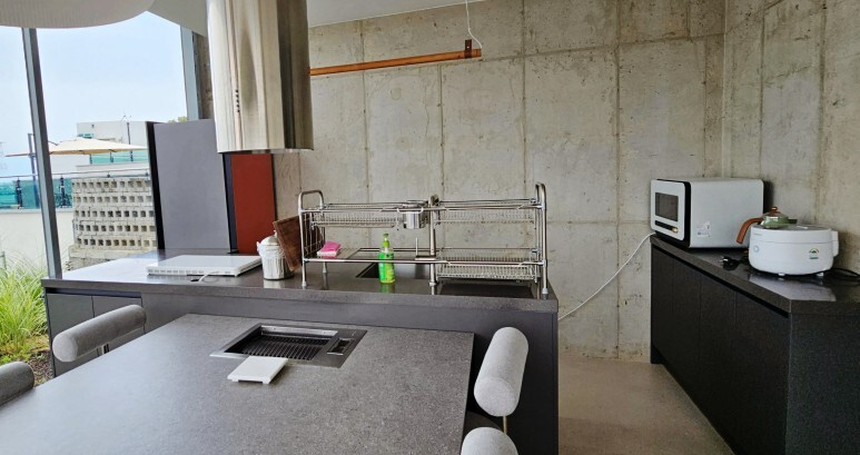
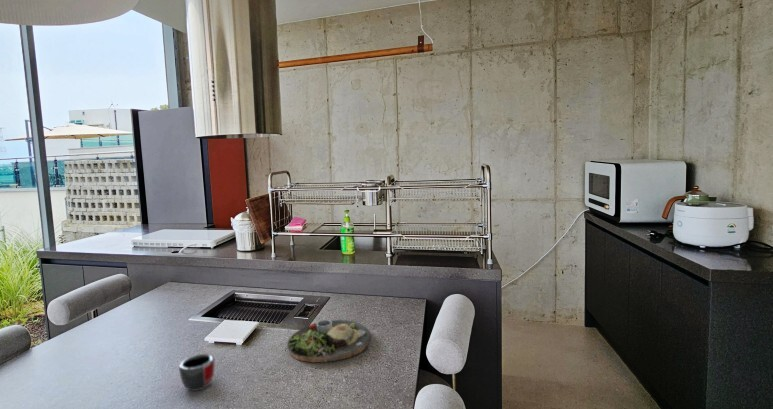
+ dinner plate [287,315,371,363]
+ mug [178,353,216,392]
